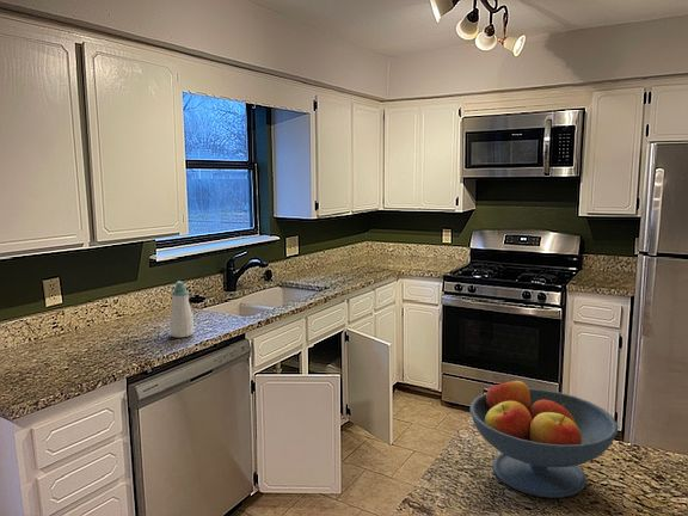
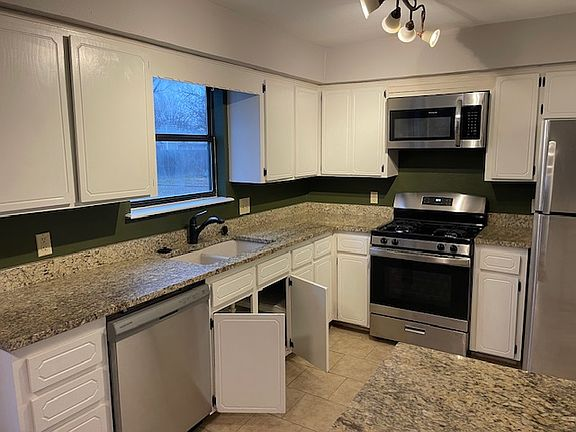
- fruit bowl [469,376,619,499]
- soap bottle [168,280,195,338]
